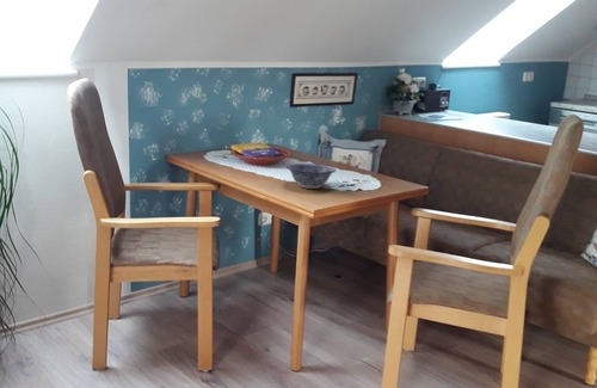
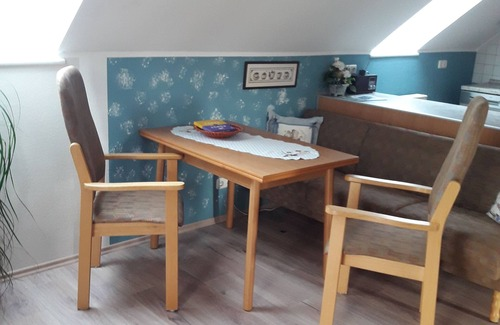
- bowl [285,162,337,190]
